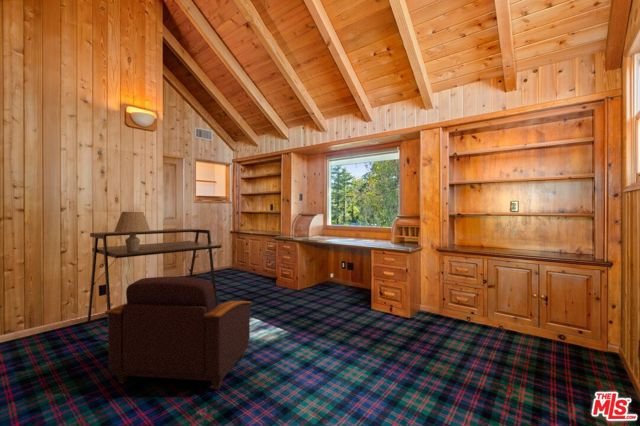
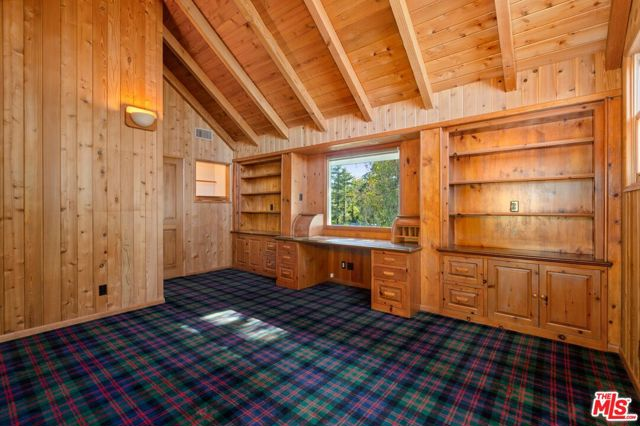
- table lamp [113,211,151,251]
- desk [87,228,223,323]
- armchair [104,276,252,391]
